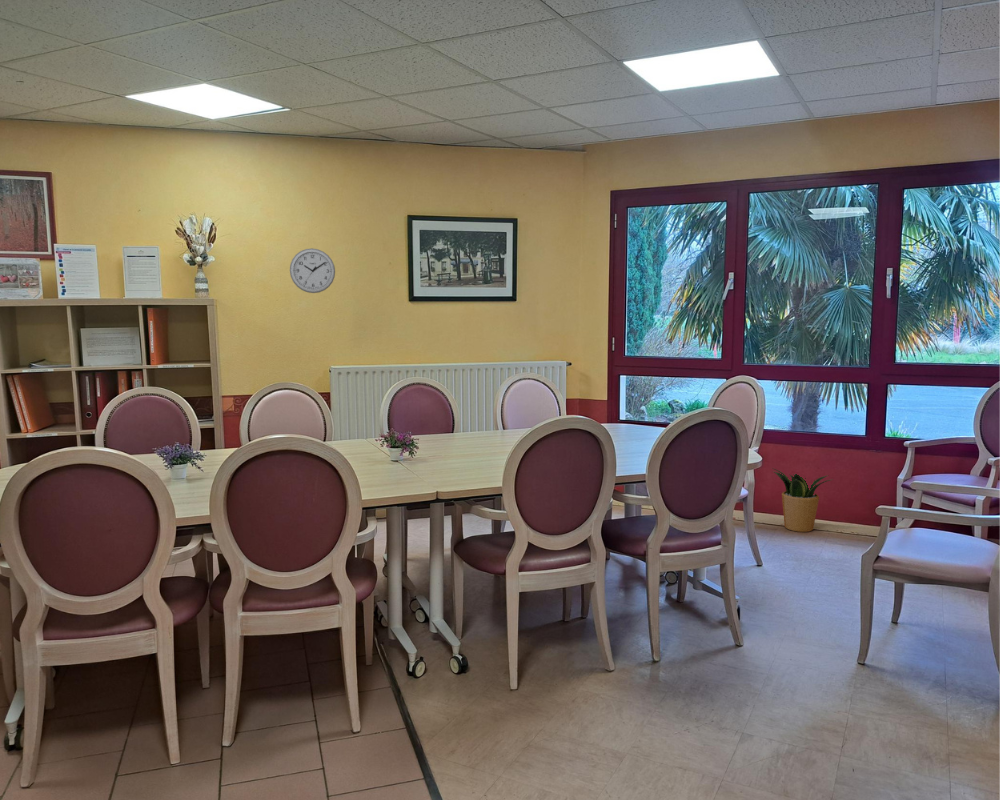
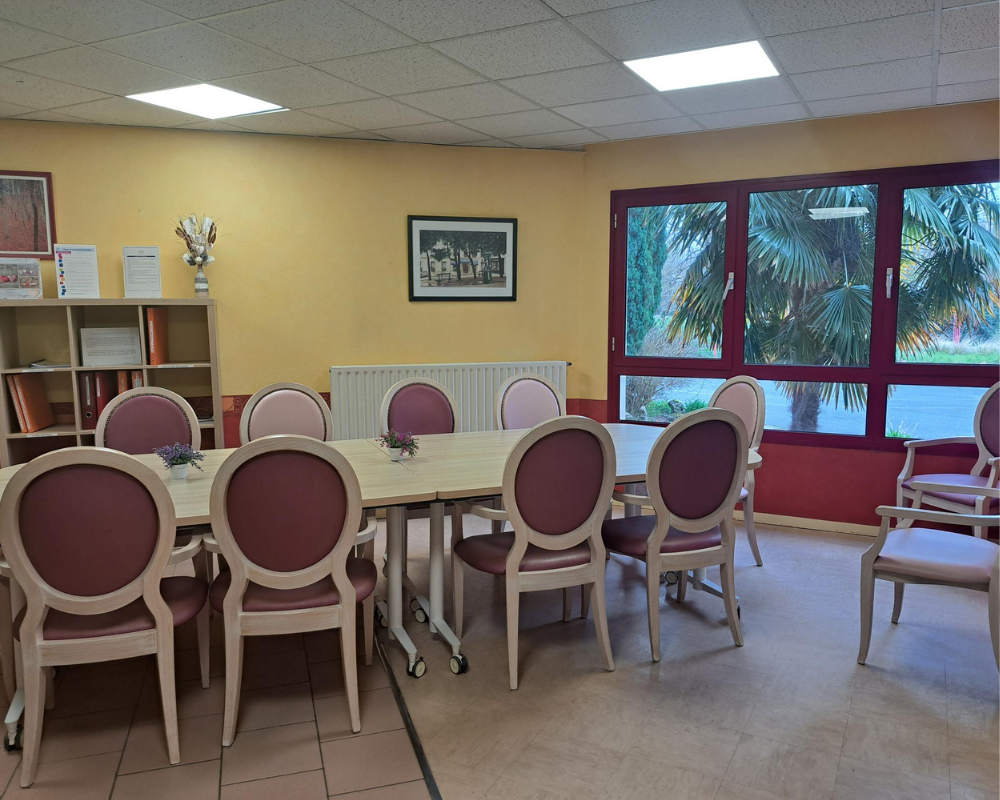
- wall clock [289,247,336,294]
- potted plant [771,467,834,533]
